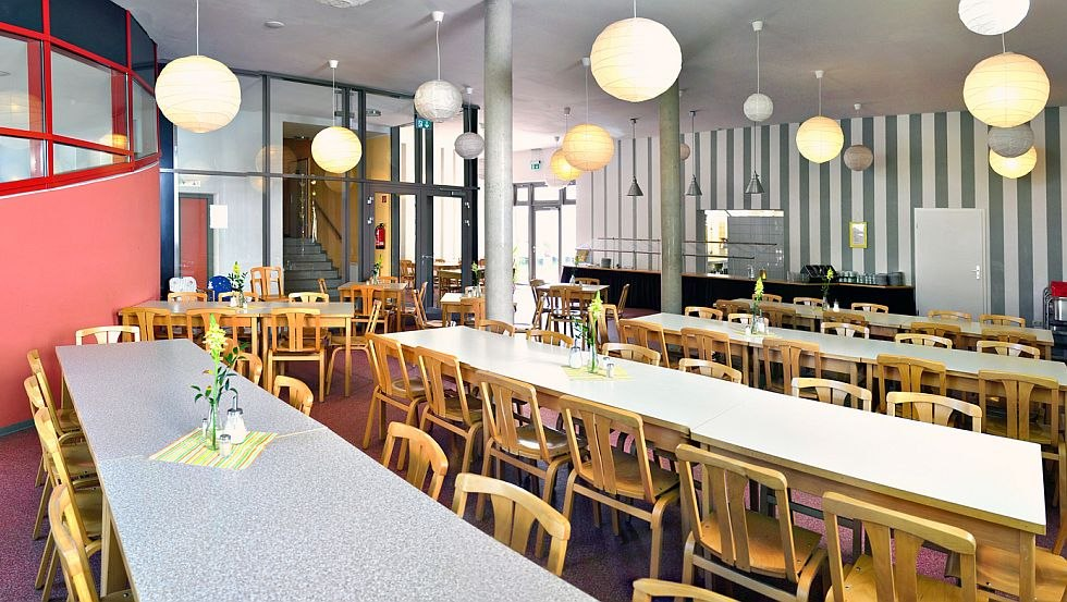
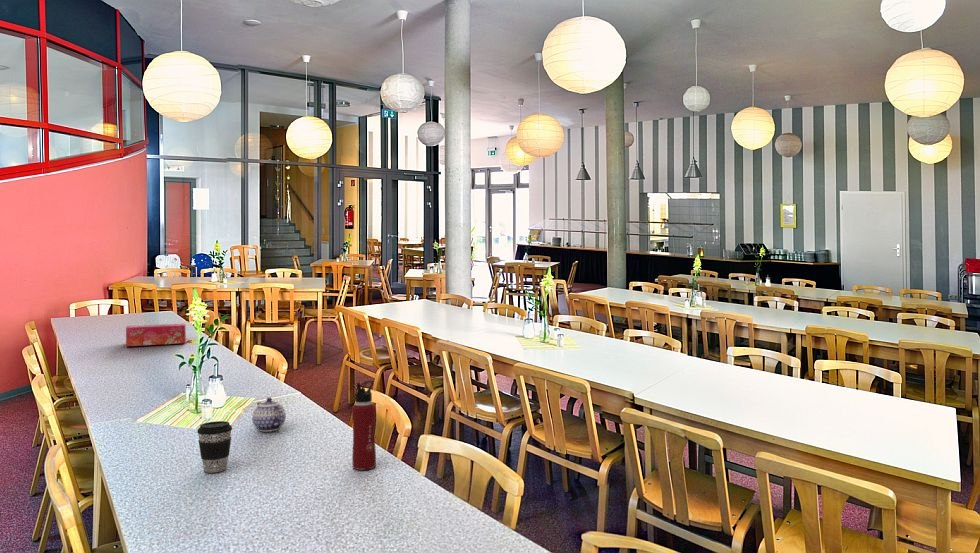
+ teapot [251,396,287,433]
+ tissue box [125,323,187,347]
+ coffee cup [196,420,233,473]
+ water bottle [351,379,377,471]
